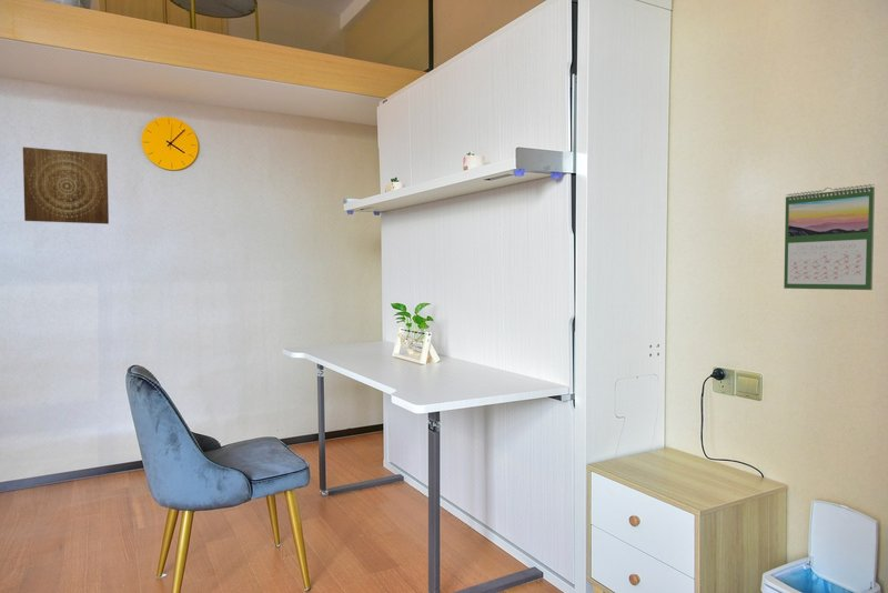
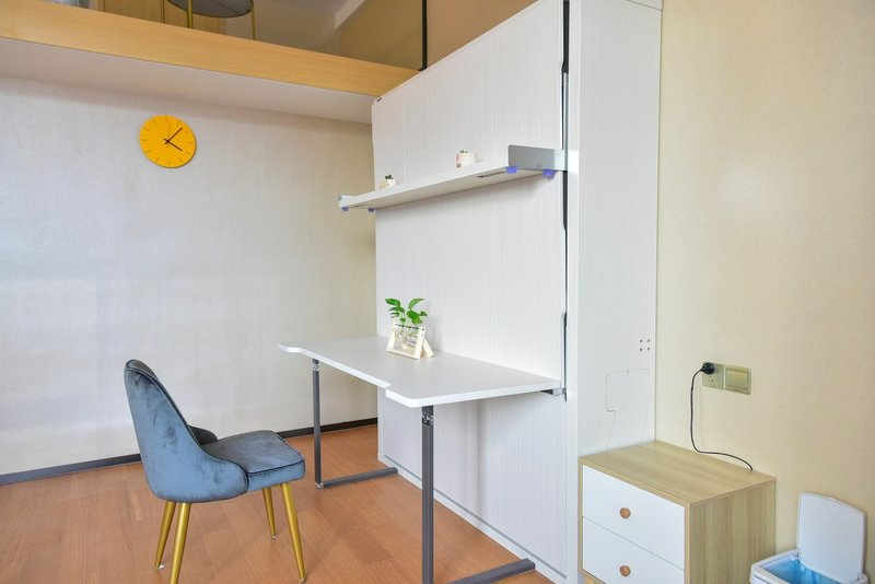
- wall art [22,145,110,225]
- calendar [783,183,876,291]
